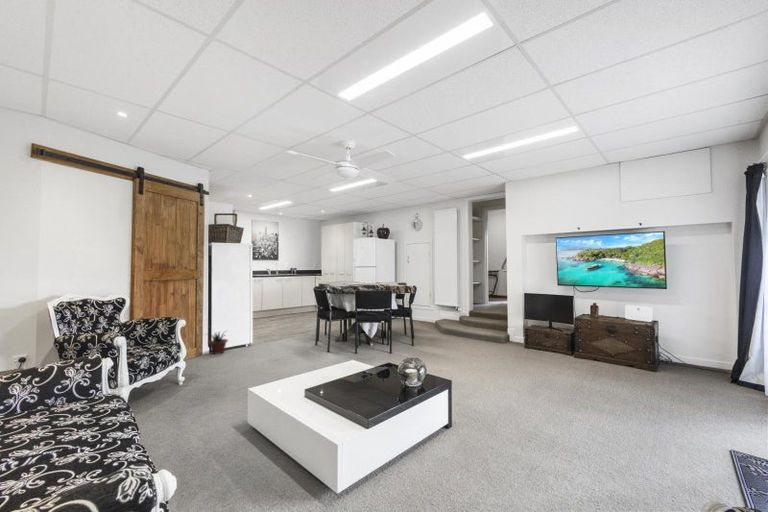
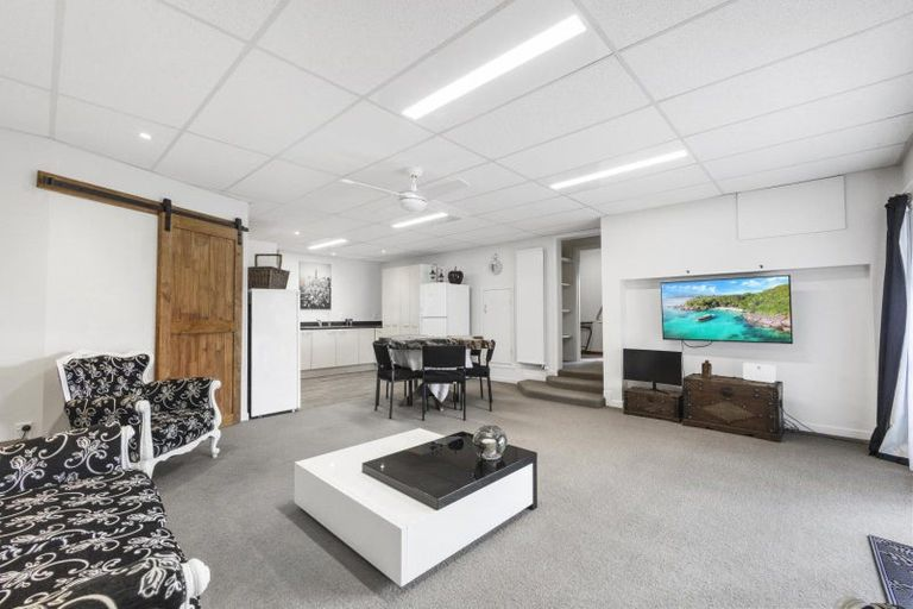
- potted plant [204,329,229,355]
